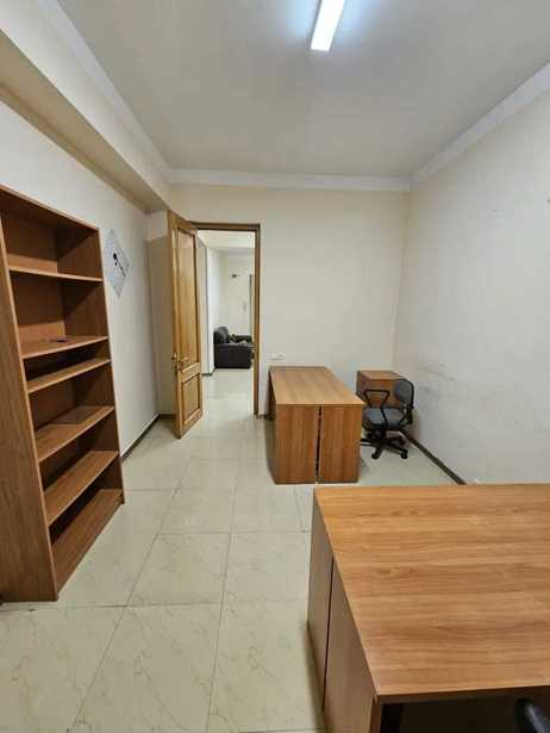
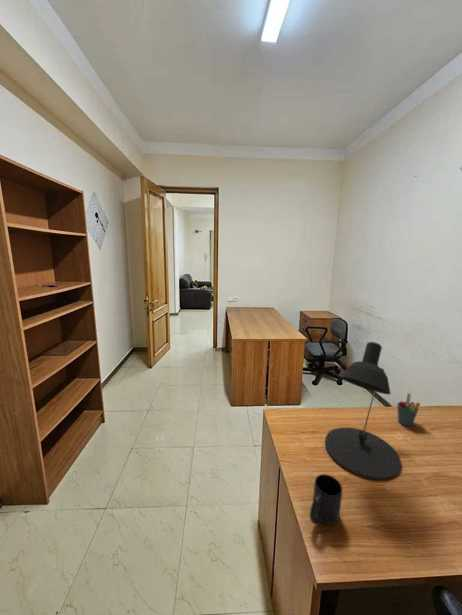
+ mug [309,473,343,526]
+ desk lamp [324,341,402,481]
+ pen holder [397,392,421,427]
